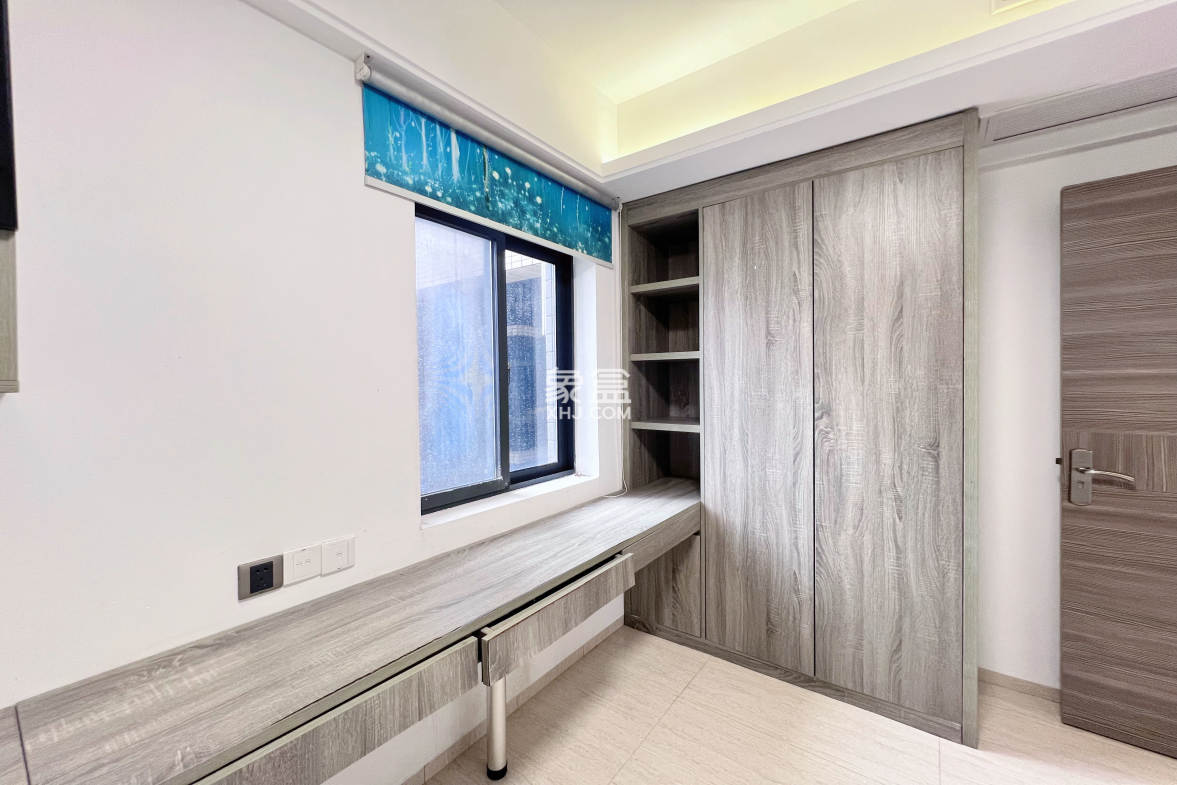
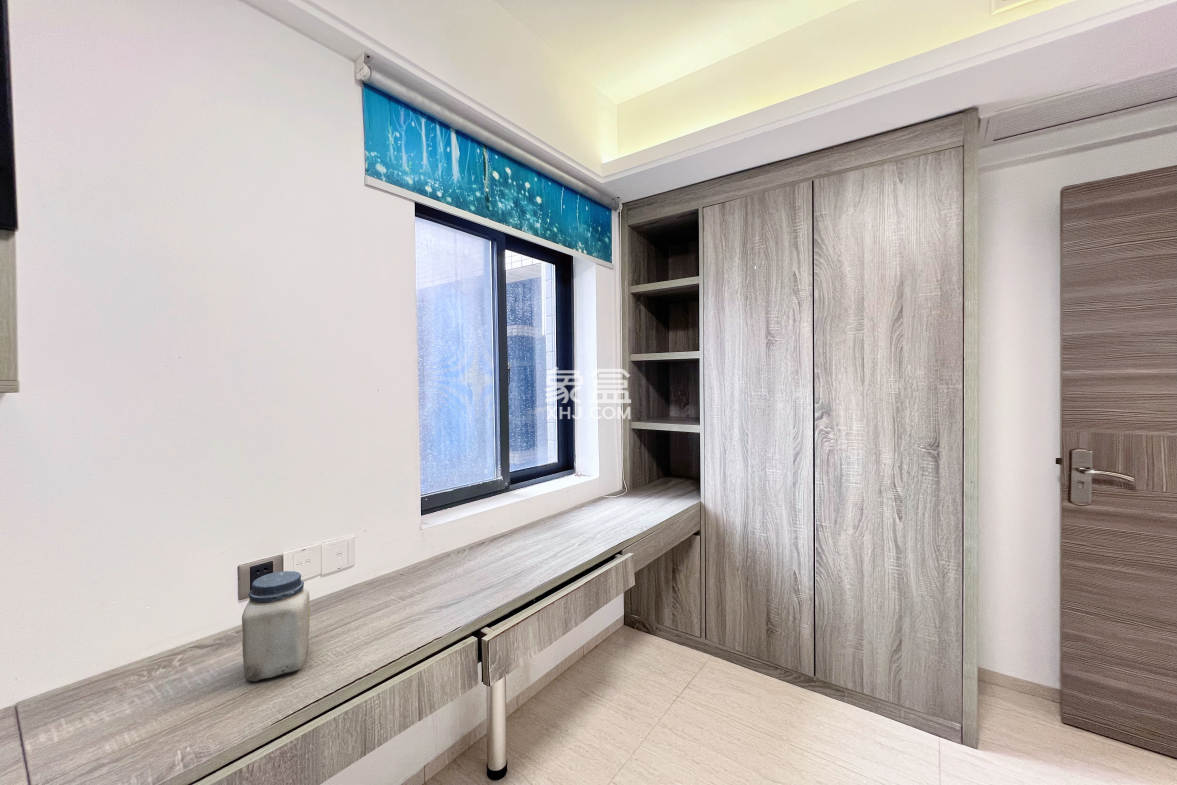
+ jar [241,570,311,682]
